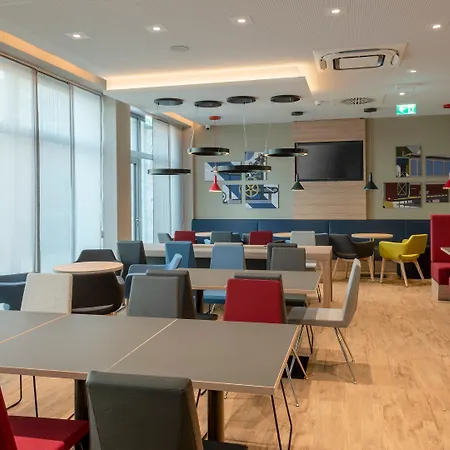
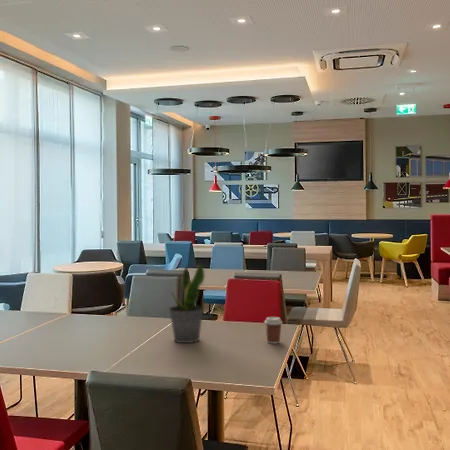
+ coffee cup [263,316,283,344]
+ potted plant [168,262,206,344]
